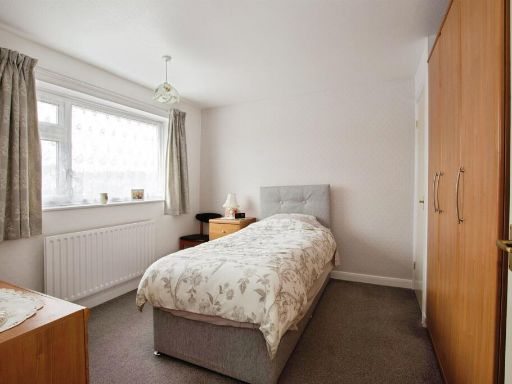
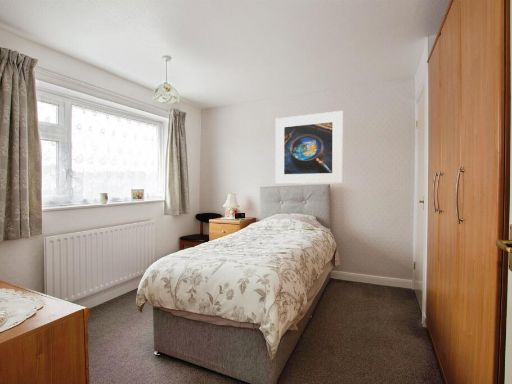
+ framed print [274,110,344,185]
